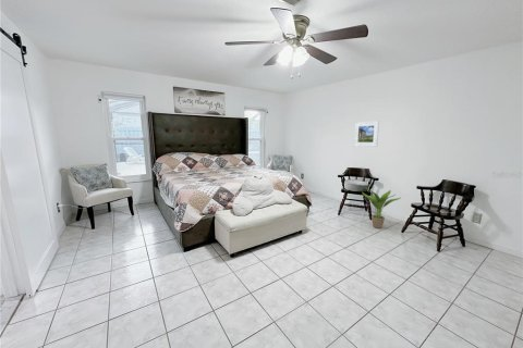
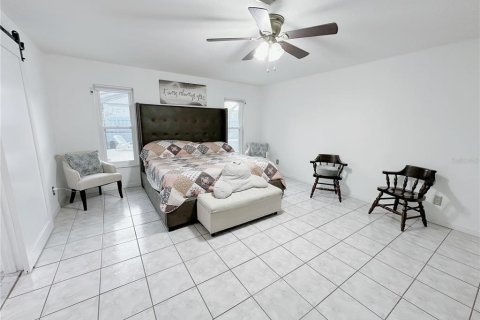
- potted plant [361,187,401,229]
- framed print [353,120,380,148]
